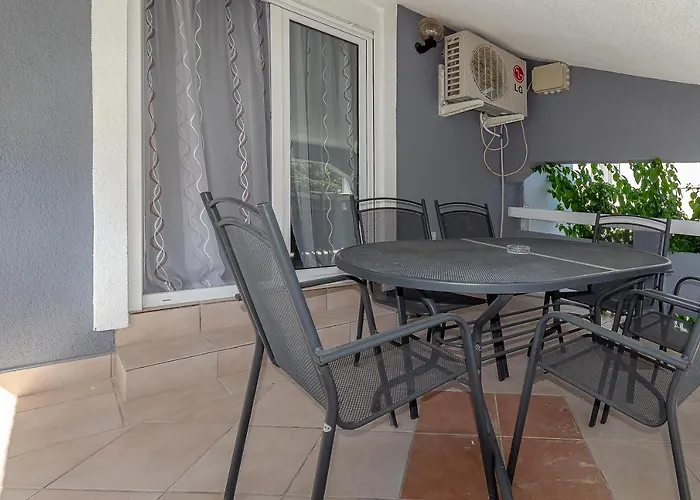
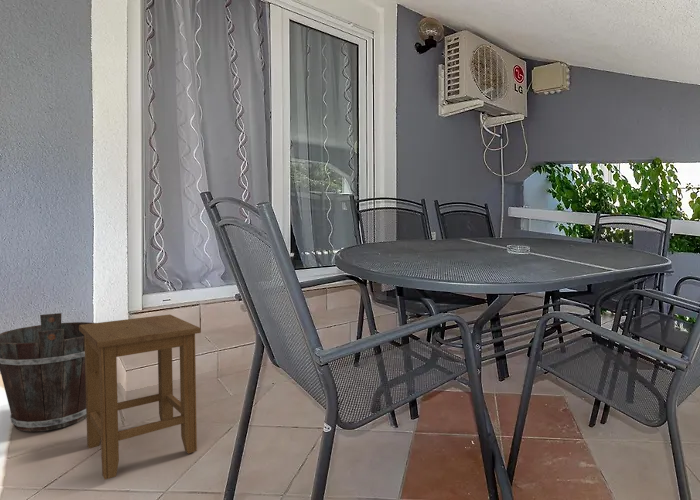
+ bucket [0,312,93,433]
+ stool [79,314,202,480]
